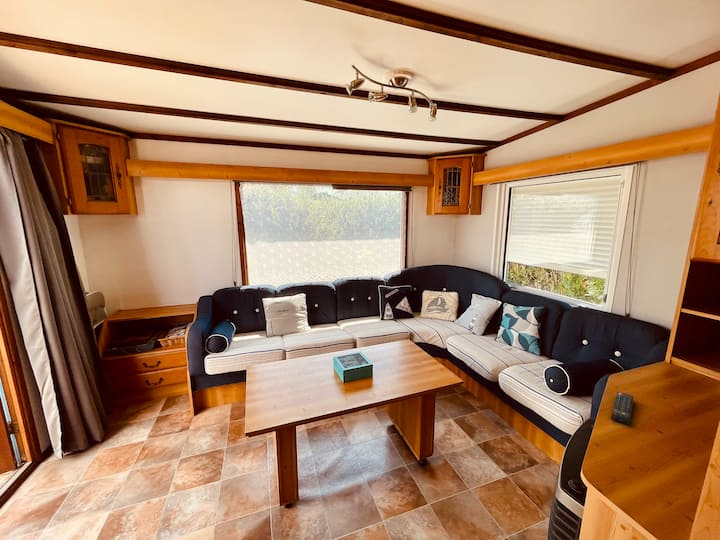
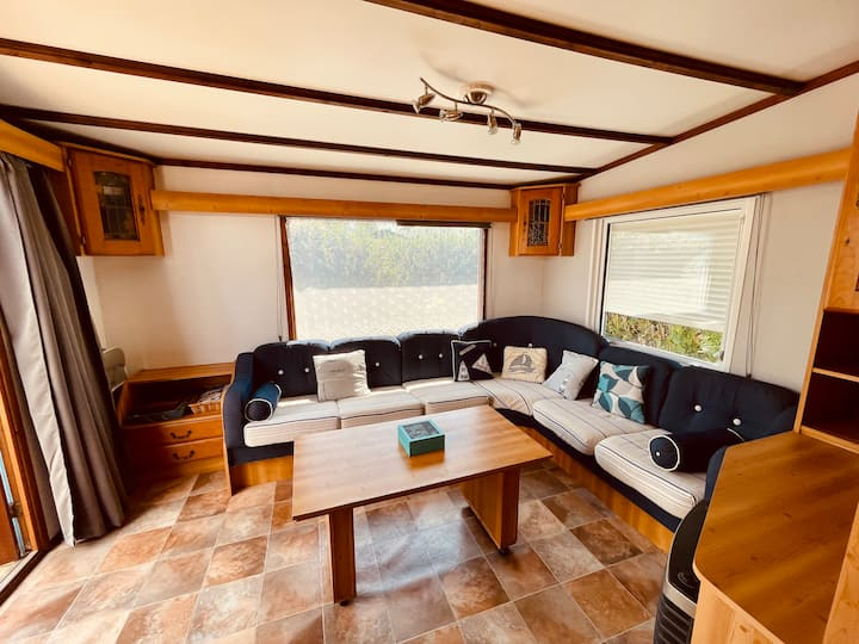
- remote control [610,390,635,426]
